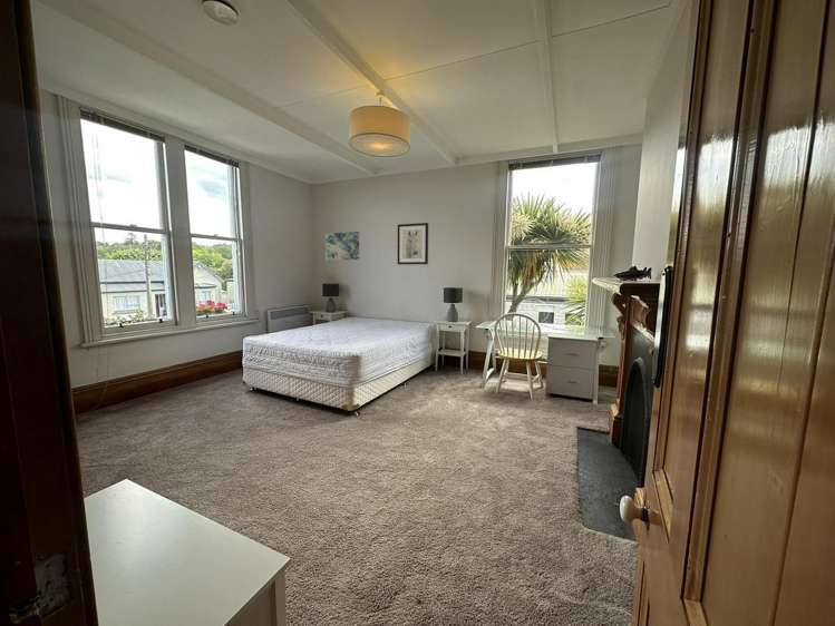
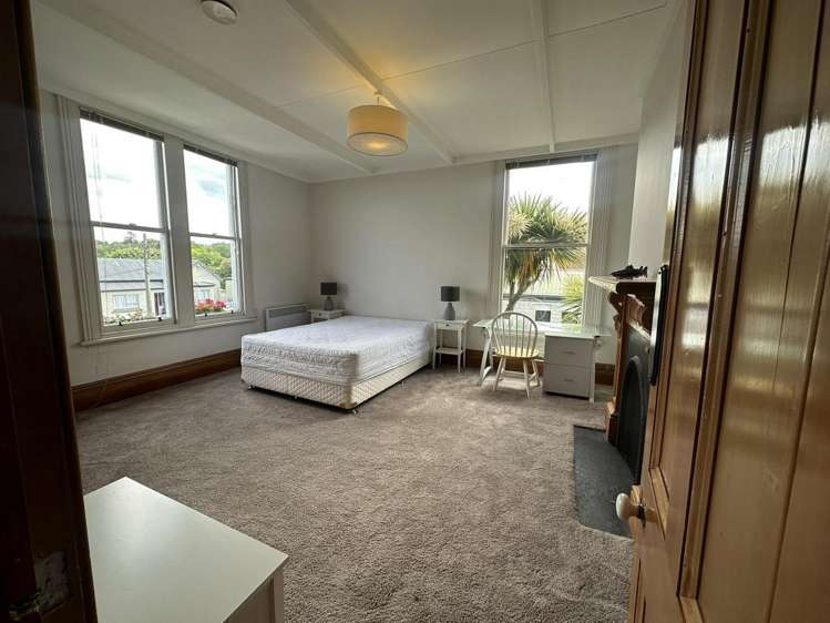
- wall art [324,231,360,262]
- wall art [397,222,429,265]
